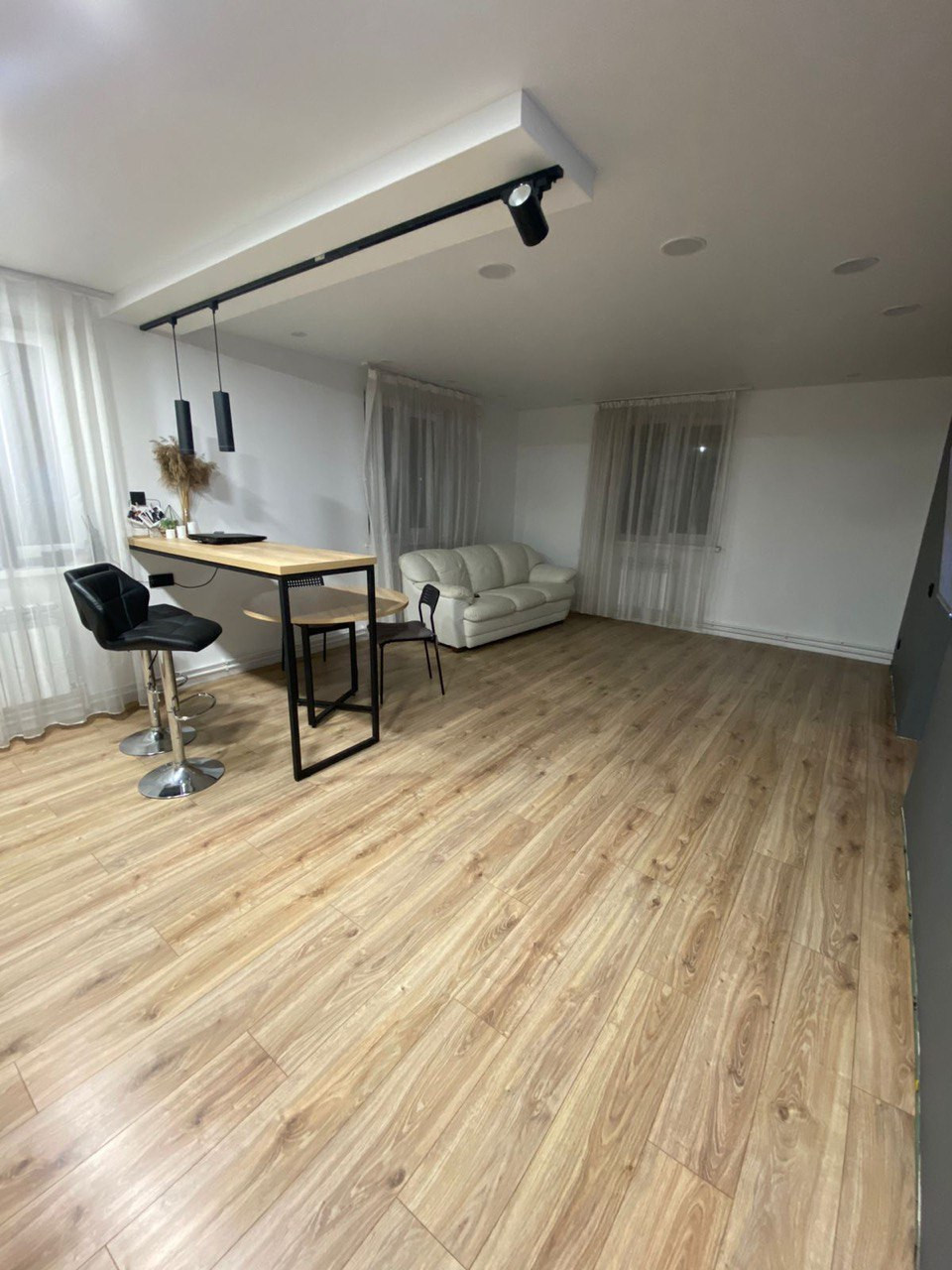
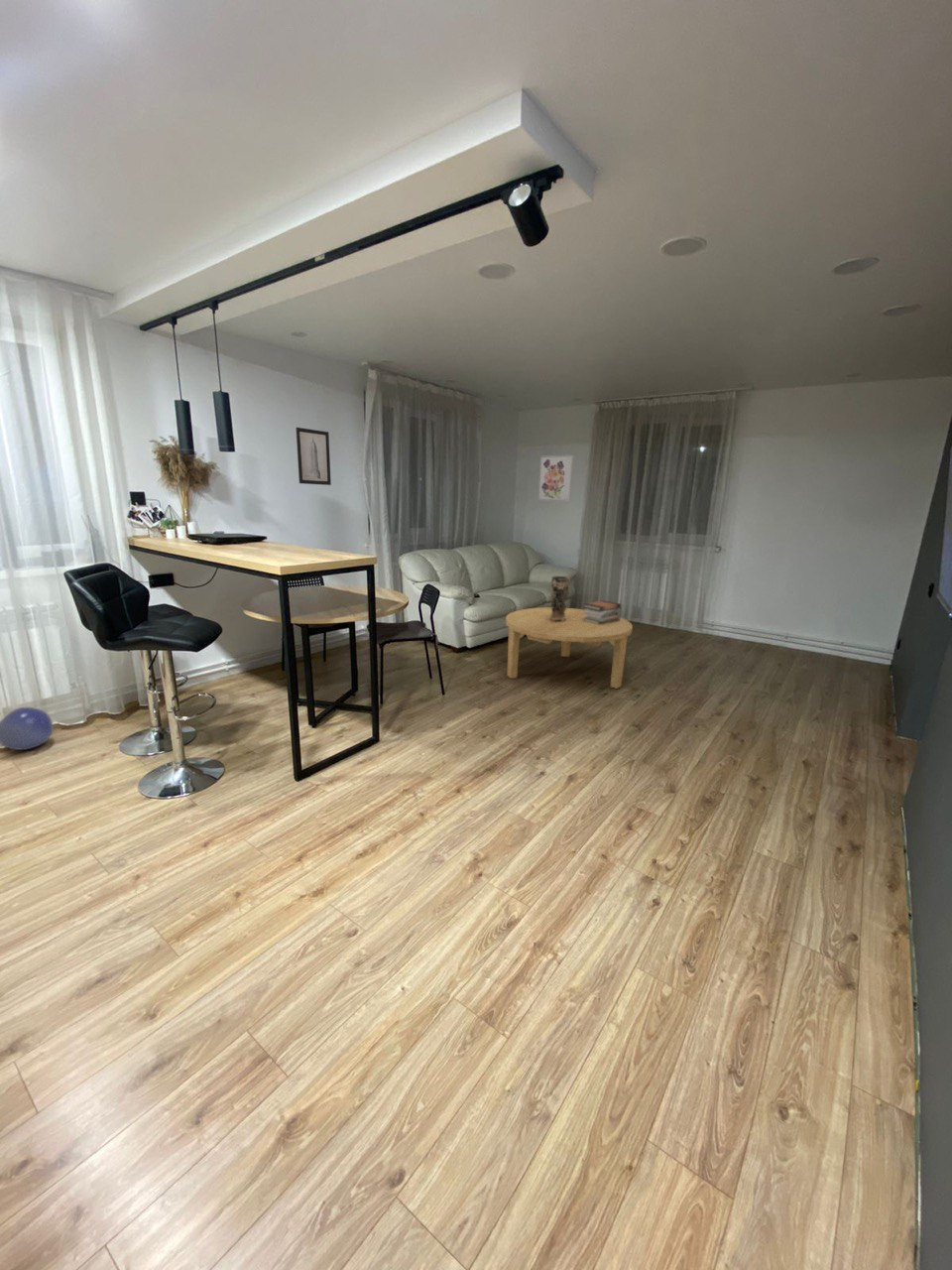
+ book stack [582,599,623,625]
+ coffee table [505,606,634,690]
+ ball [0,706,54,751]
+ wall art [536,453,575,502]
+ decorative vase [549,575,571,622]
+ wall art [296,427,332,486]
